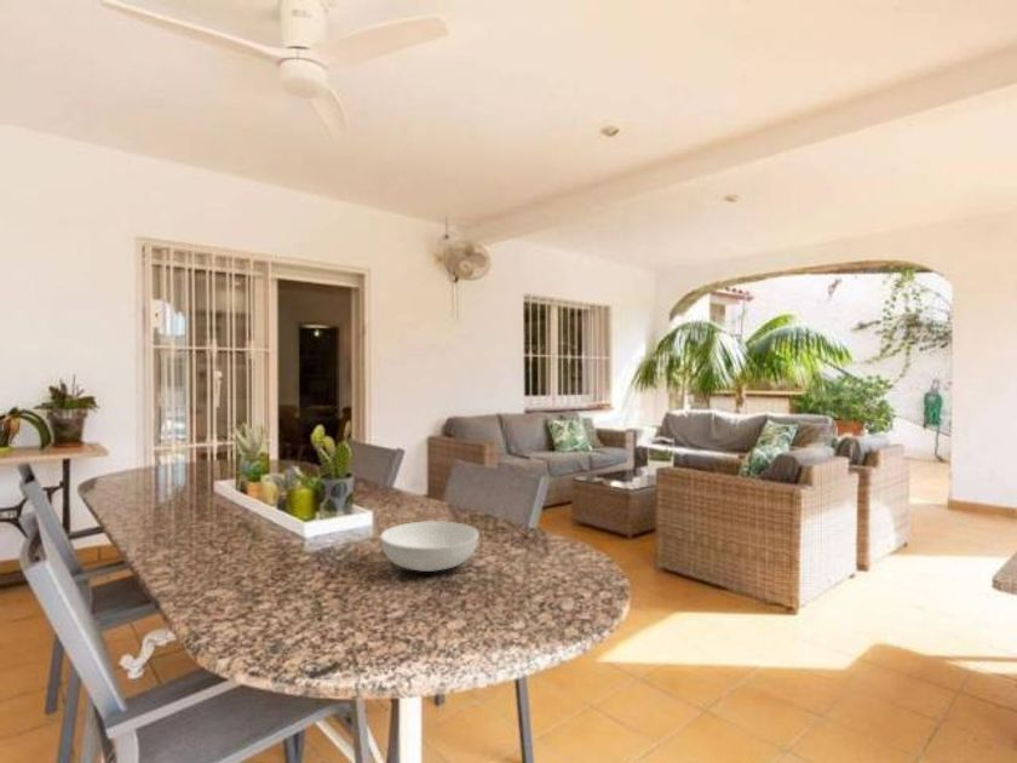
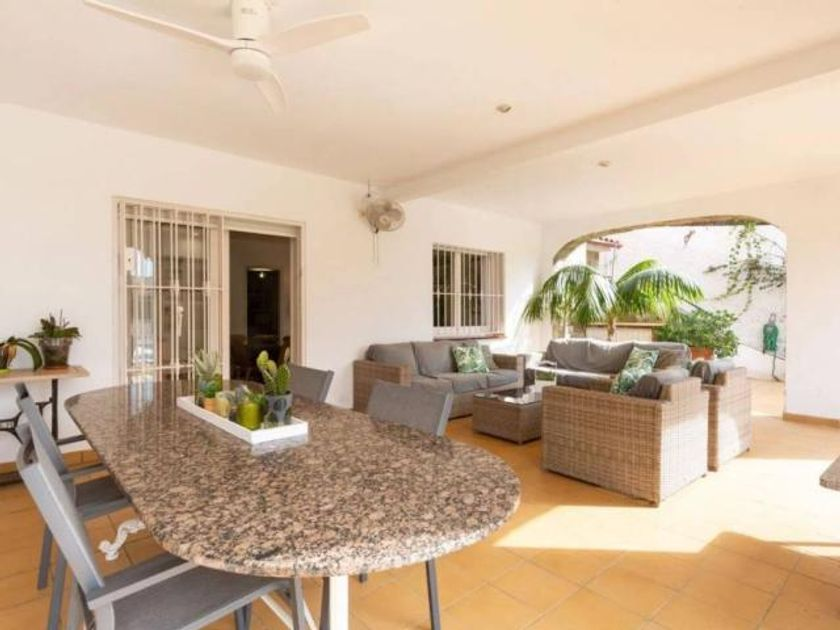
- serving bowl [379,520,481,573]
